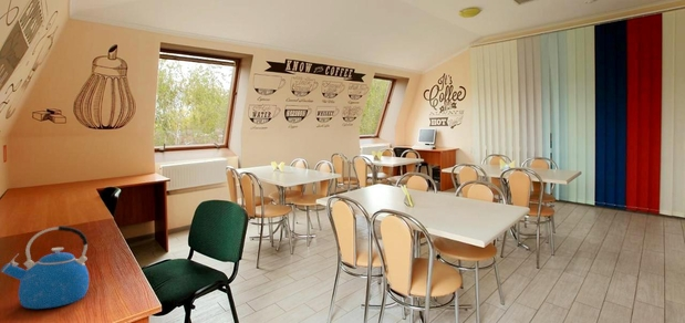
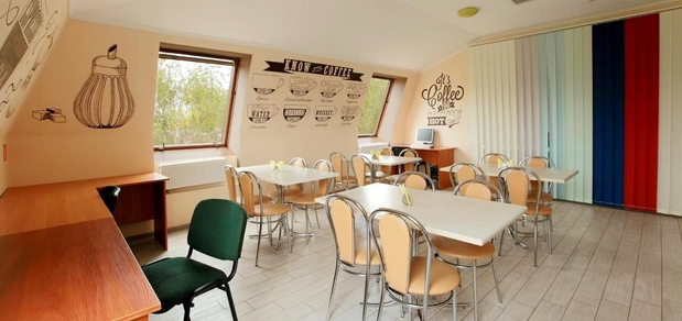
- kettle [0,225,90,310]
